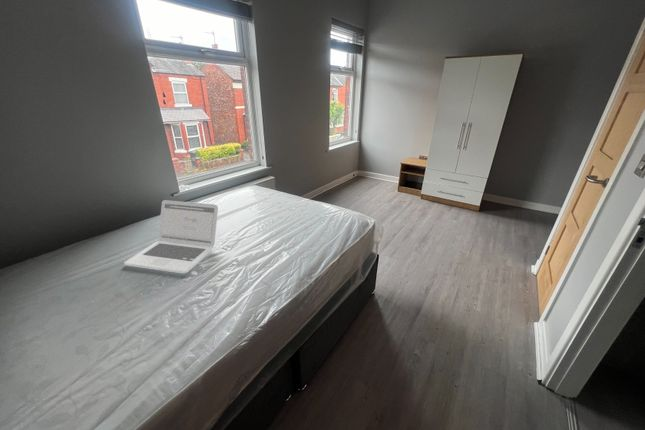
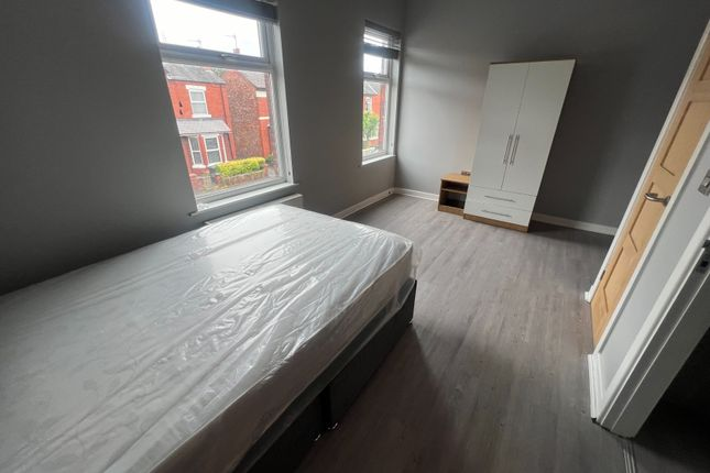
- laptop [123,199,219,274]
